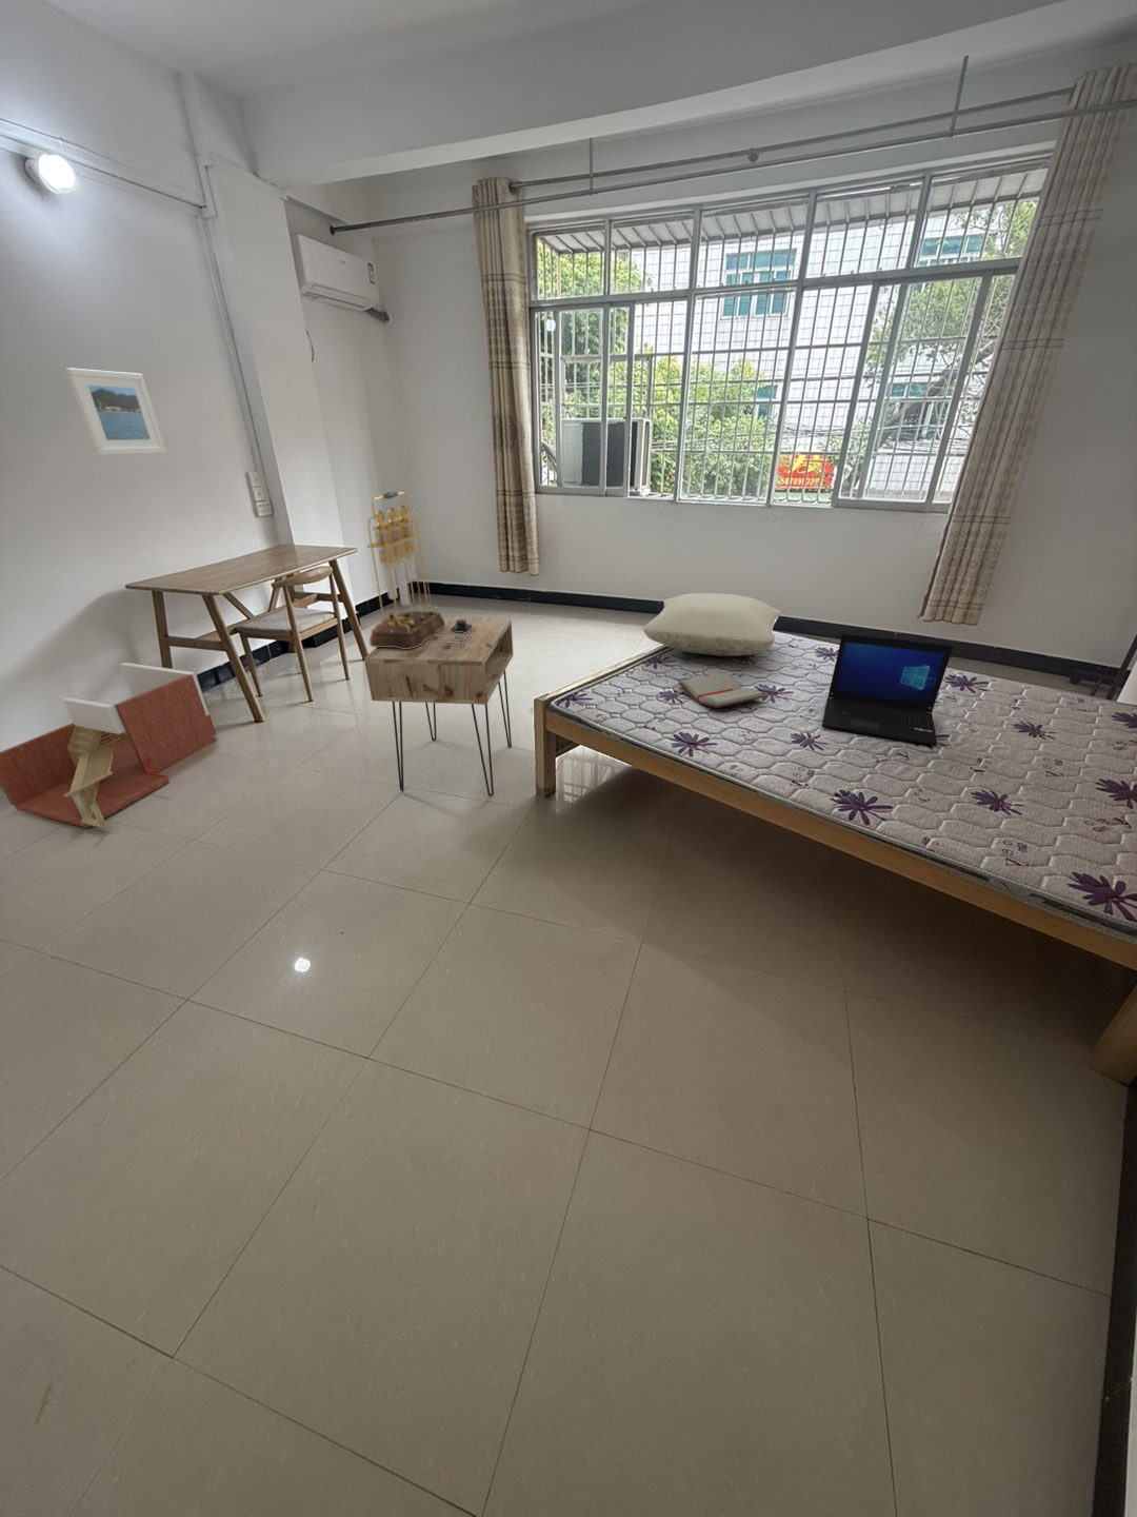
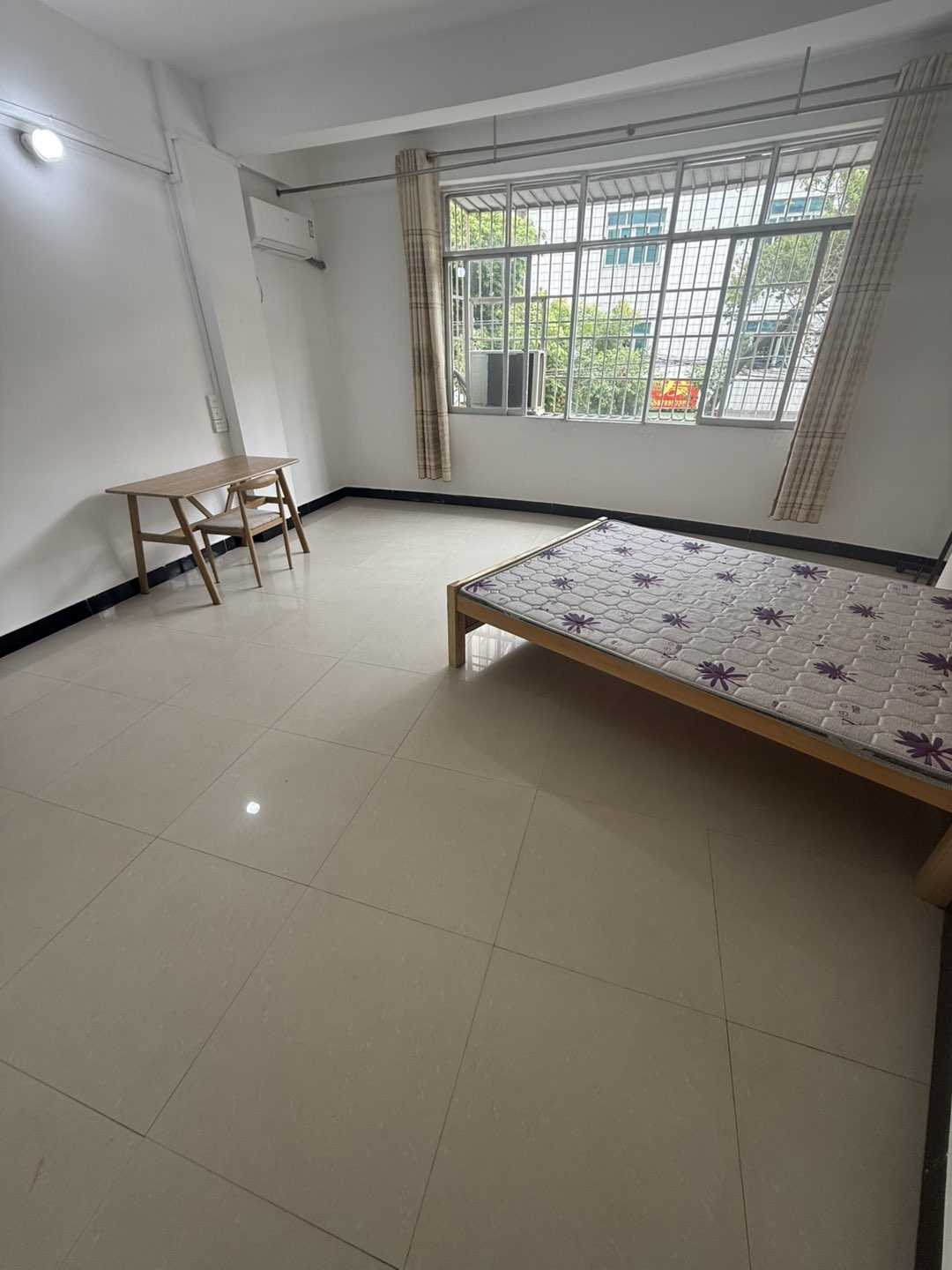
- table lamp [365,491,473,652]
- pillow [643,592,782,657]
- laptop [822,633,955,747]
- paperback book [677,672,768,708]
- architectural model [0,662,217,829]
- nightstand [363,615,514,798]
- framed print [64,367,167,456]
